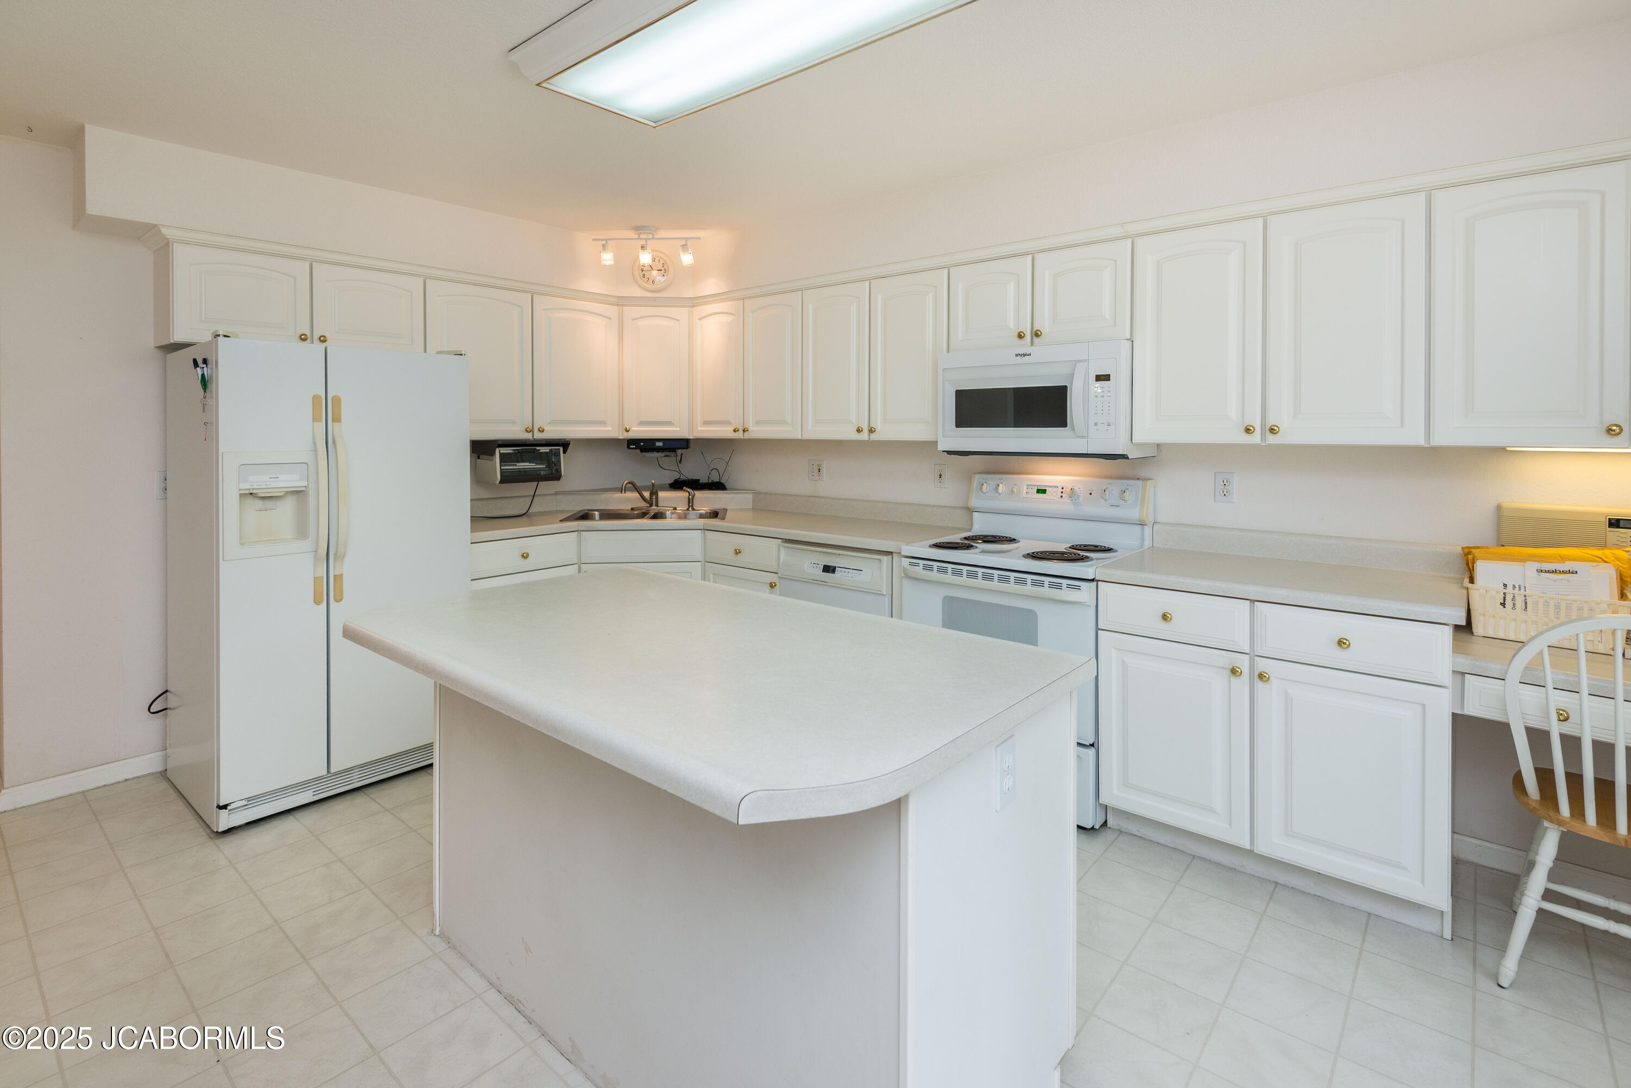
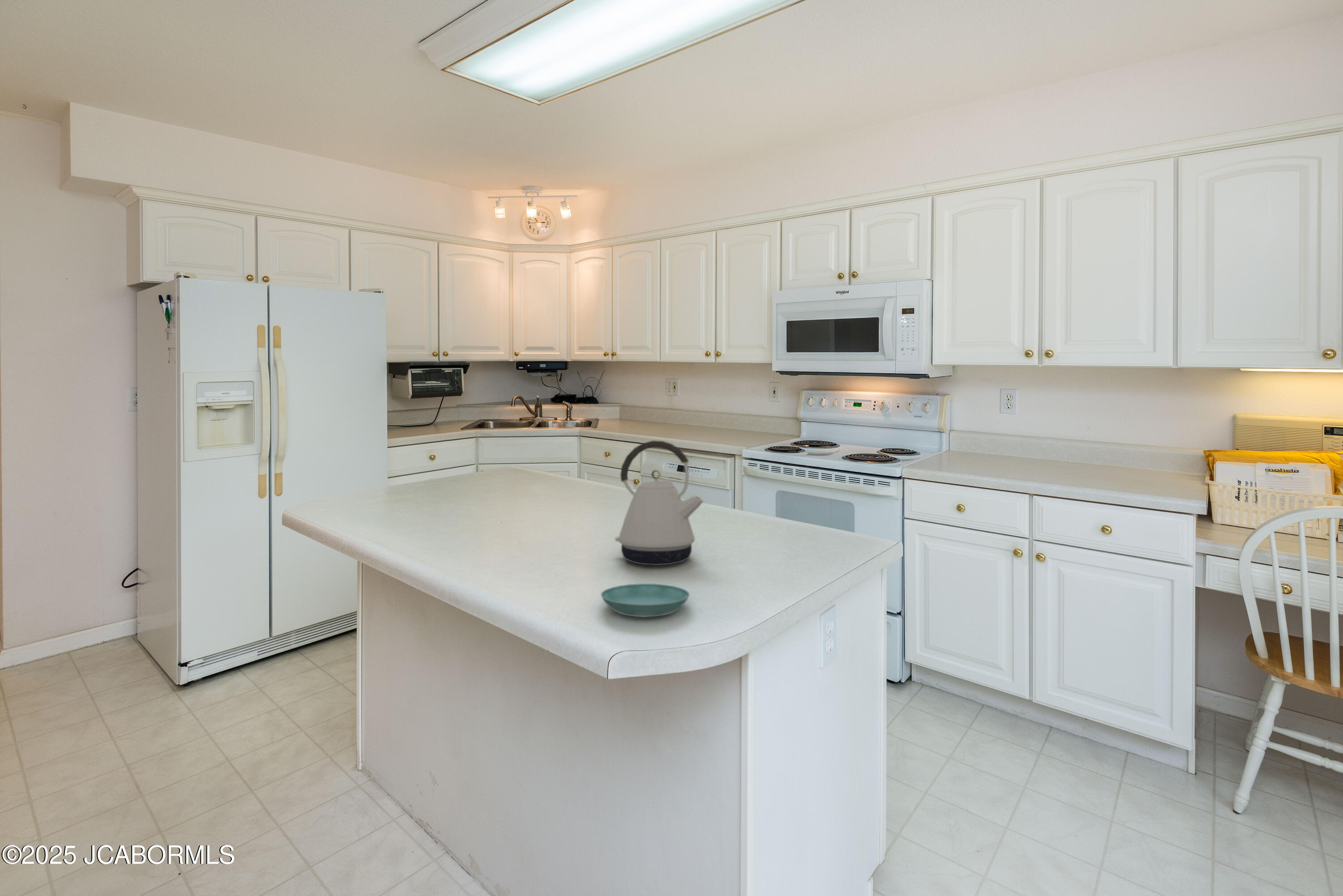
+ saucer [600,583,690,618]
+ kettle [615,440,704,566]
